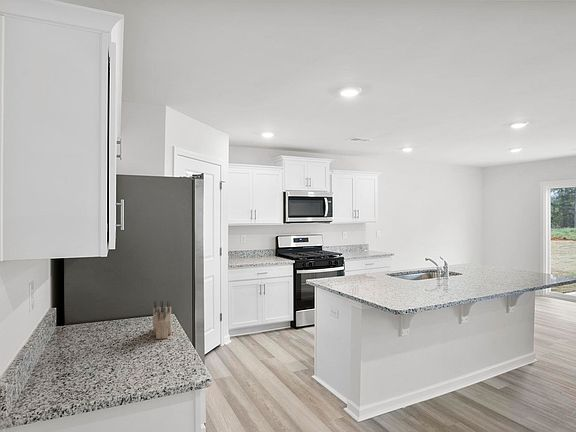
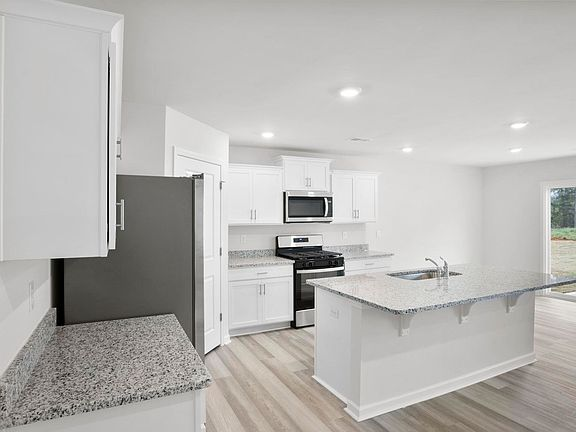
- knife block [152,300,173,340]
